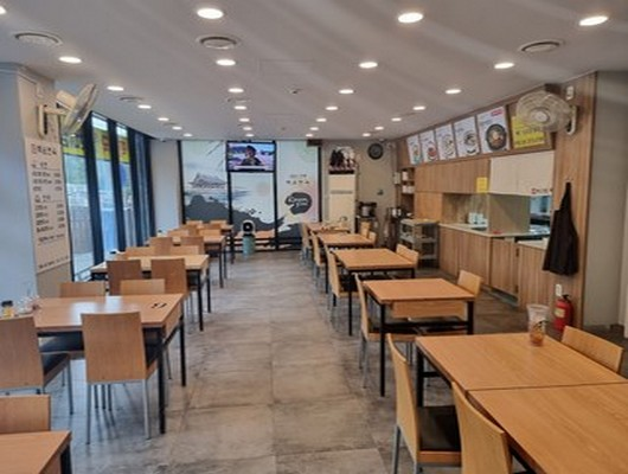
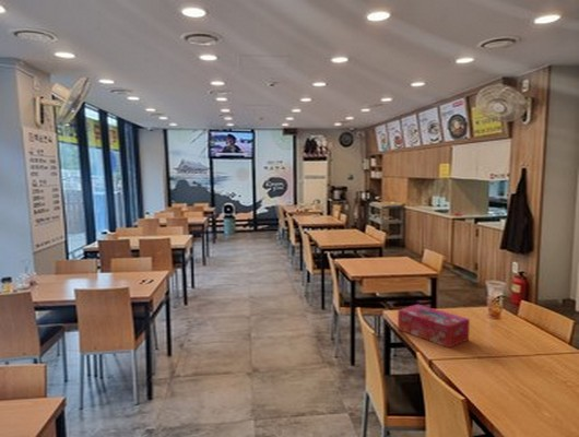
+ tissue box [397,304,471,350]
